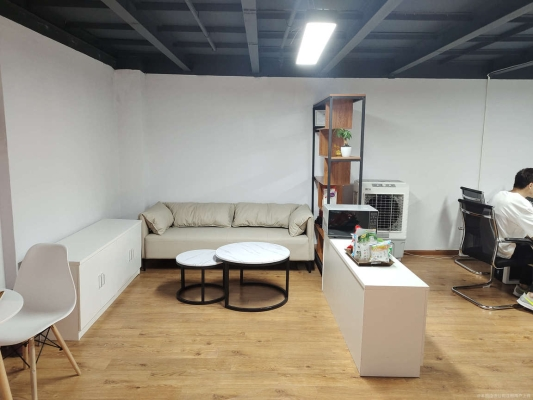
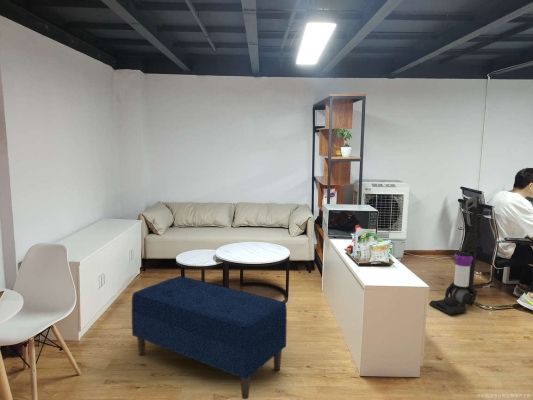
+ vacuum cleaner [428,196,480,316]
+ bench [130,275,288,400]
